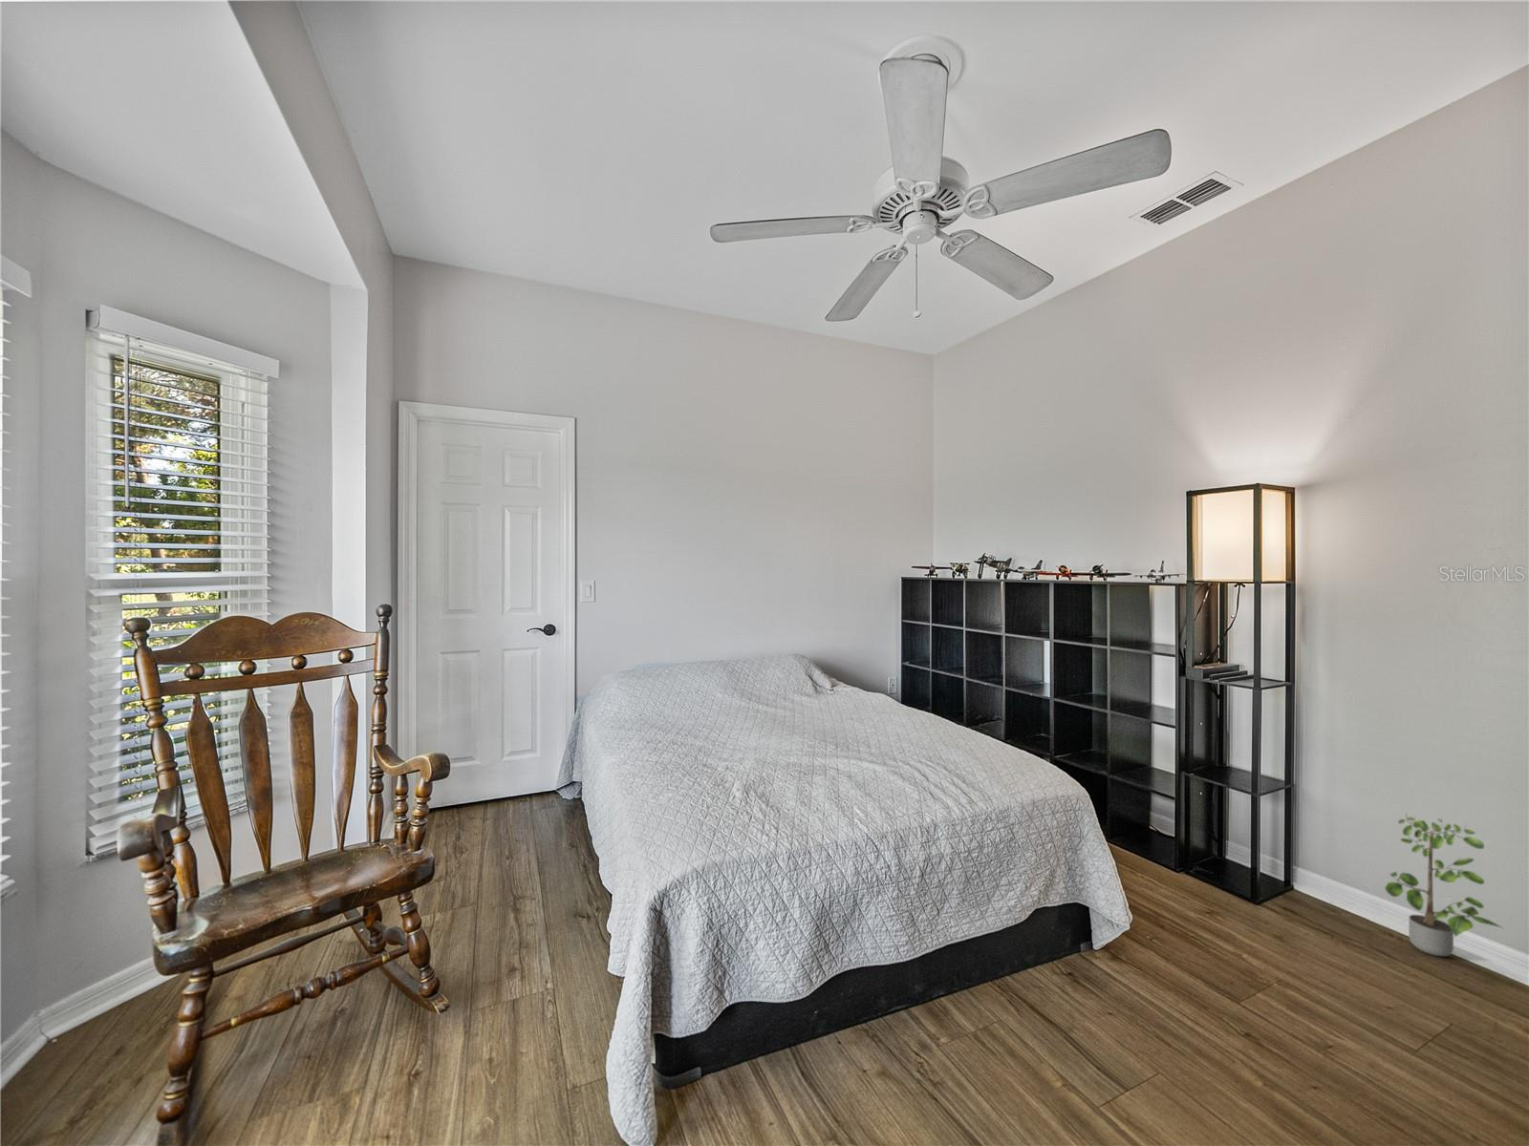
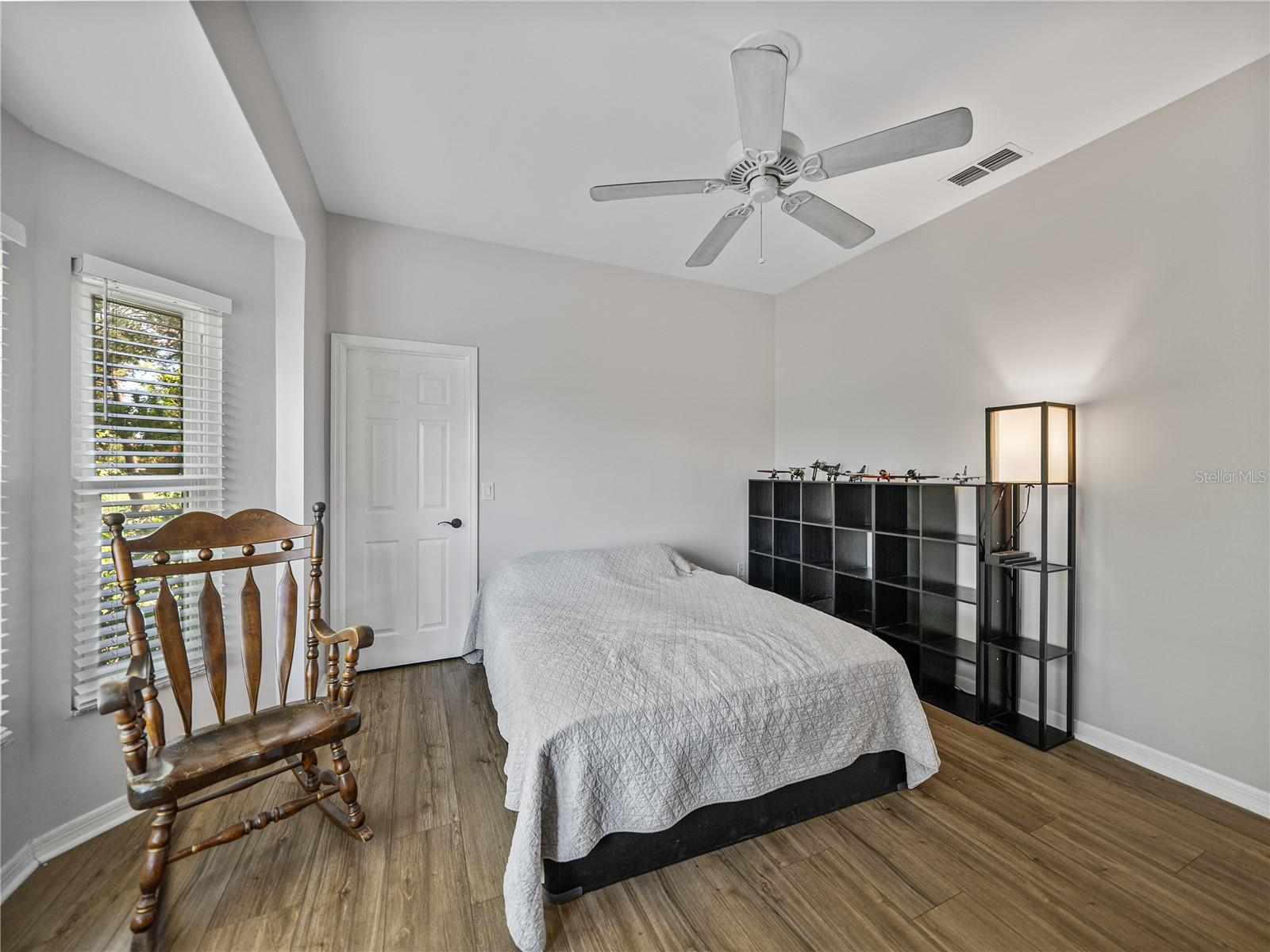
- potted plant [1383,811,1505,957]
